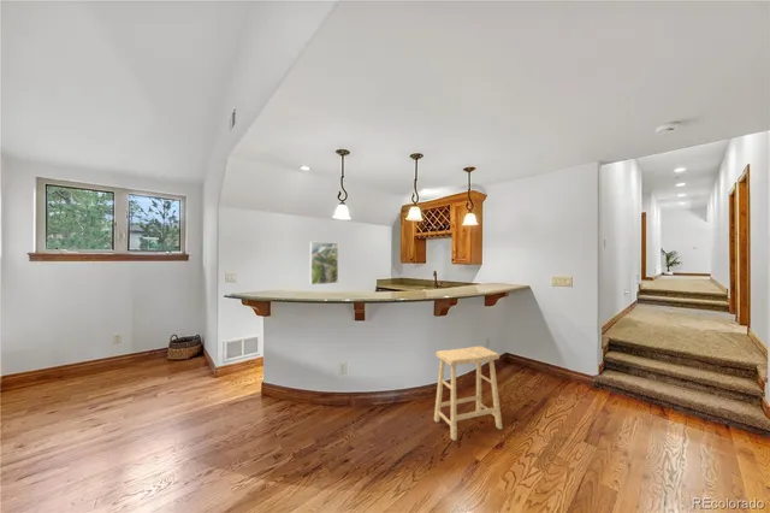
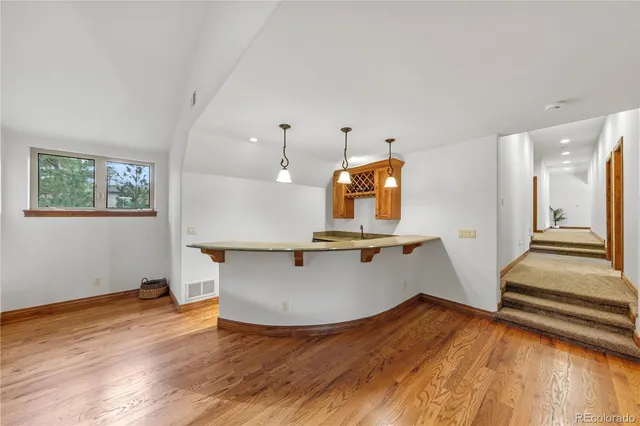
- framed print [309,241,339,285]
- stool [433,346,503,442]
